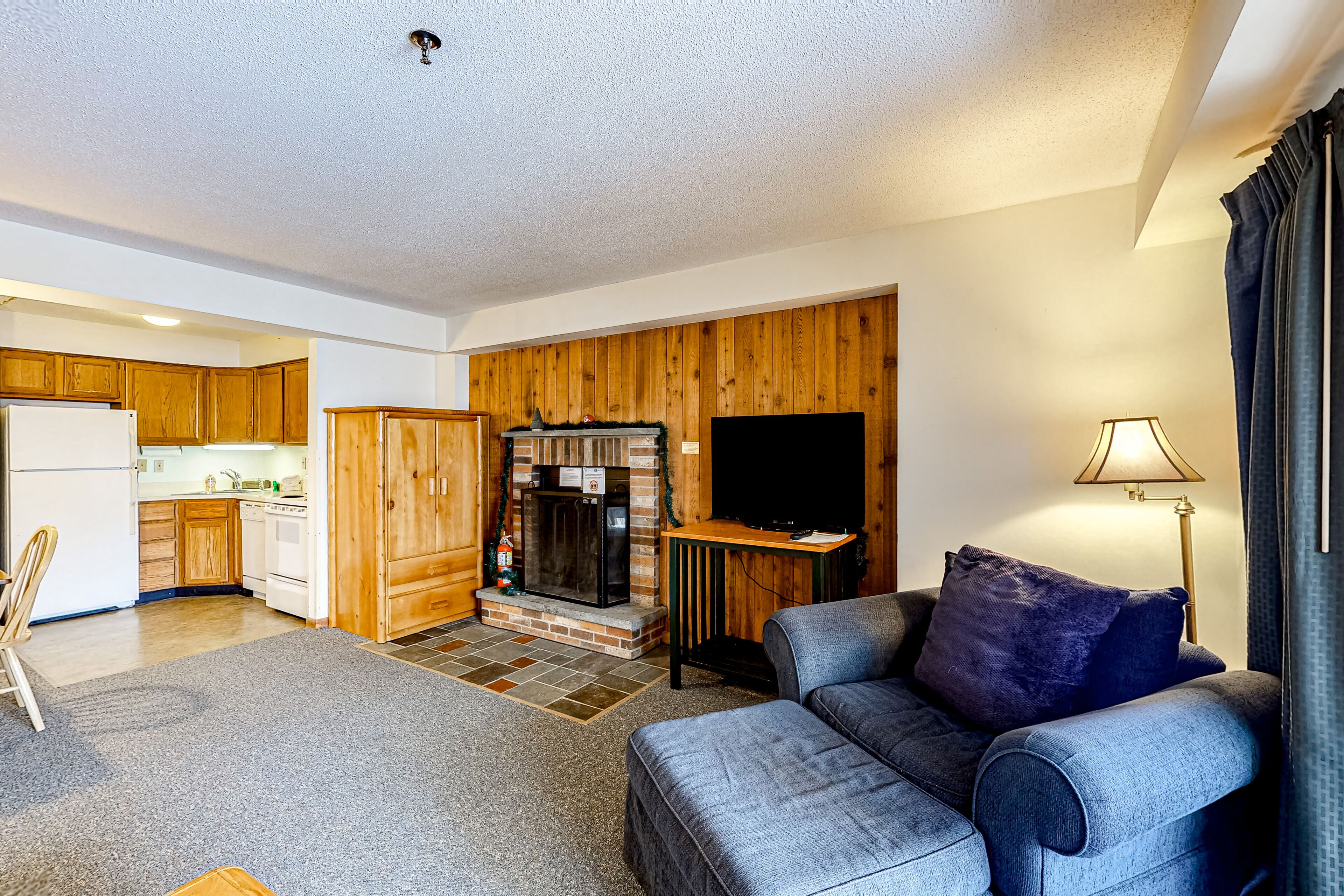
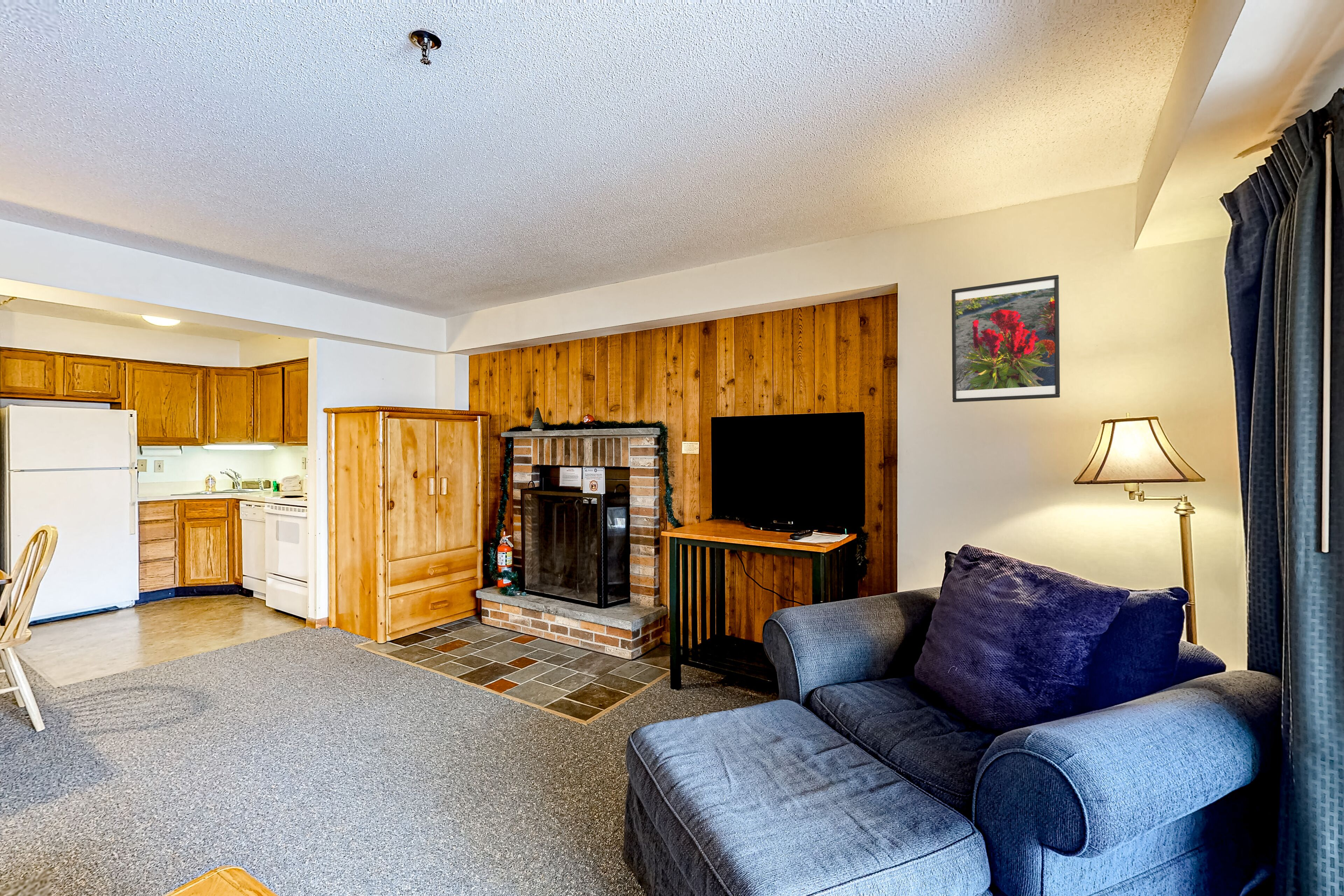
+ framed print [951,274,1060,402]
